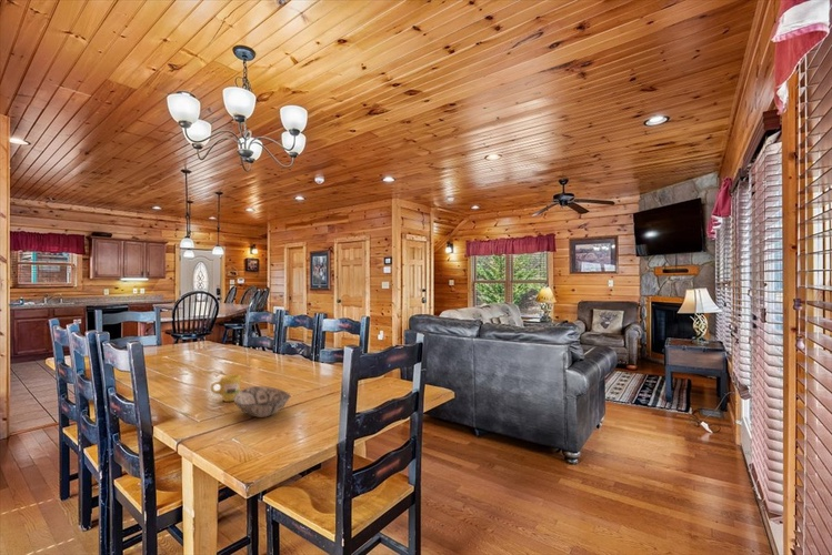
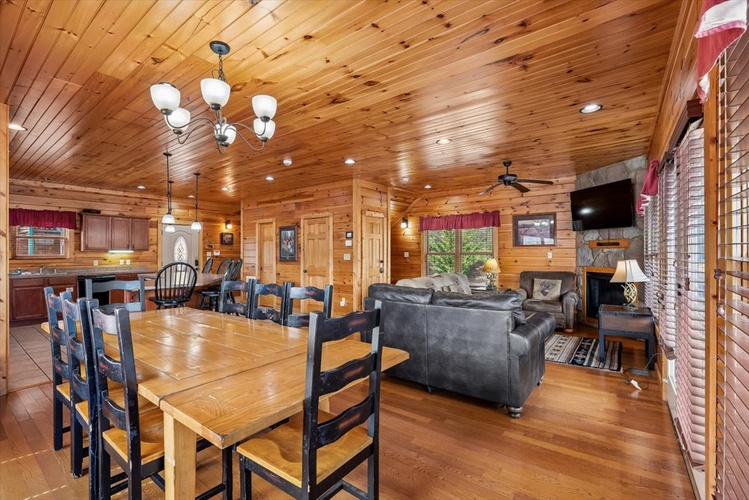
- mug [210,373,242,403]
- decorative bowl [232,385,292,418]
